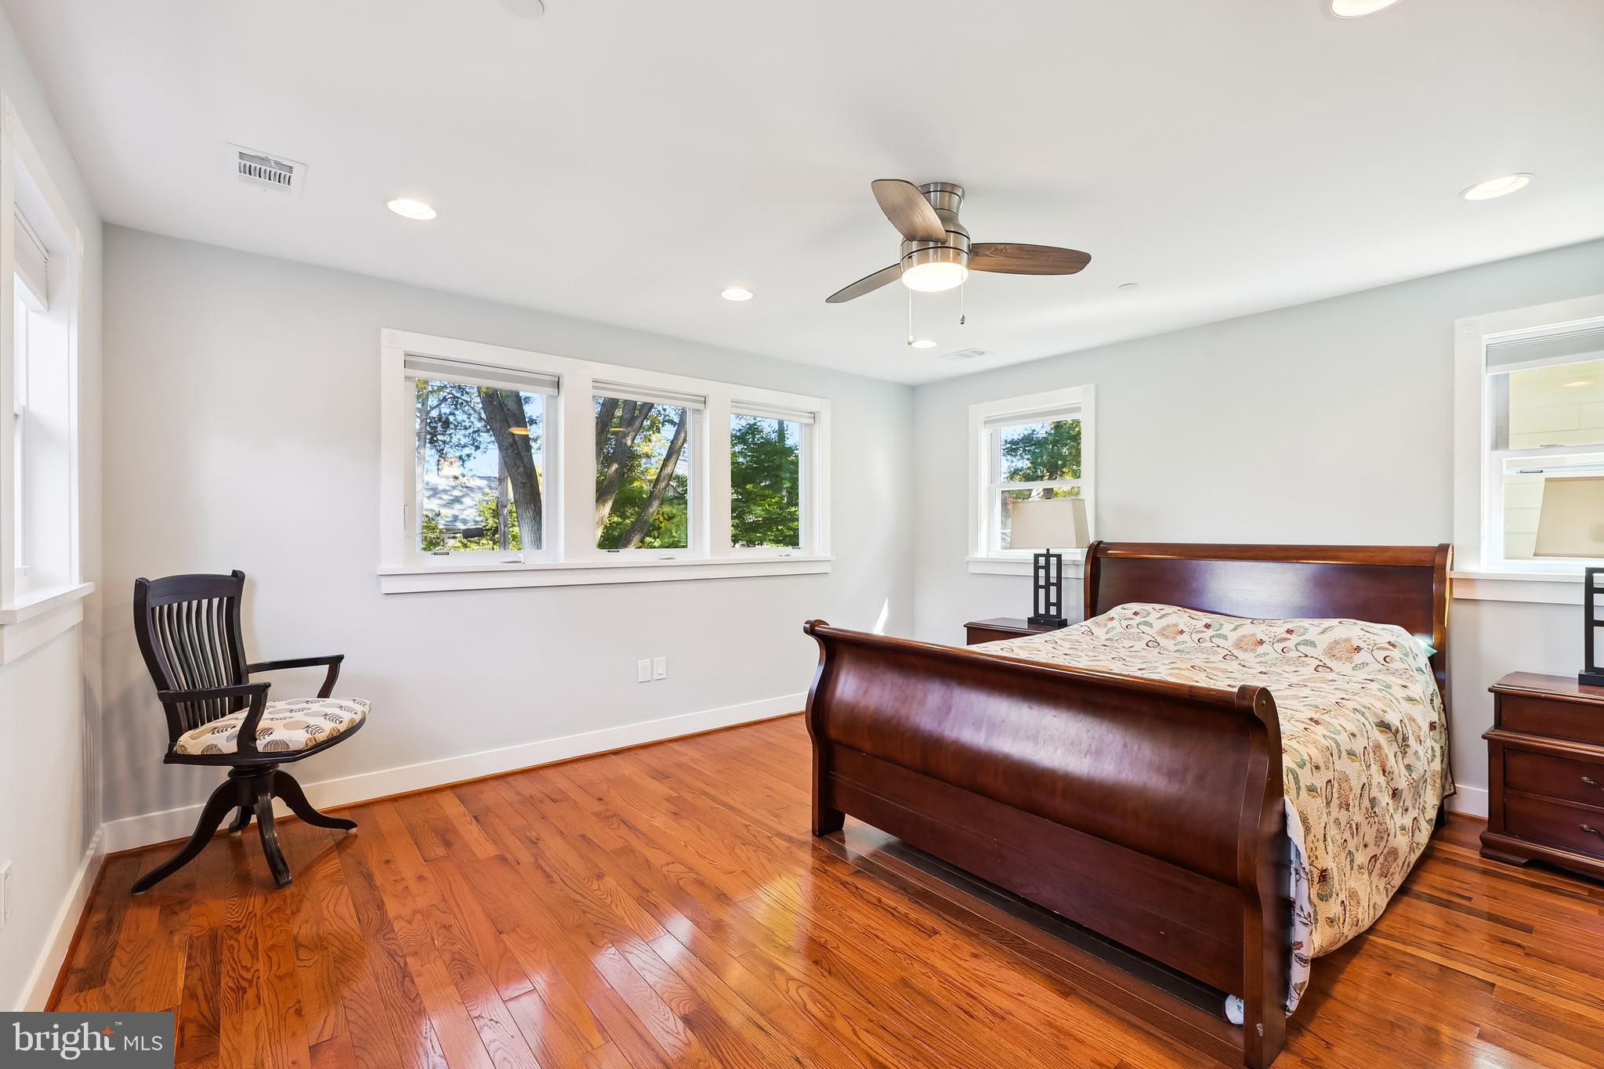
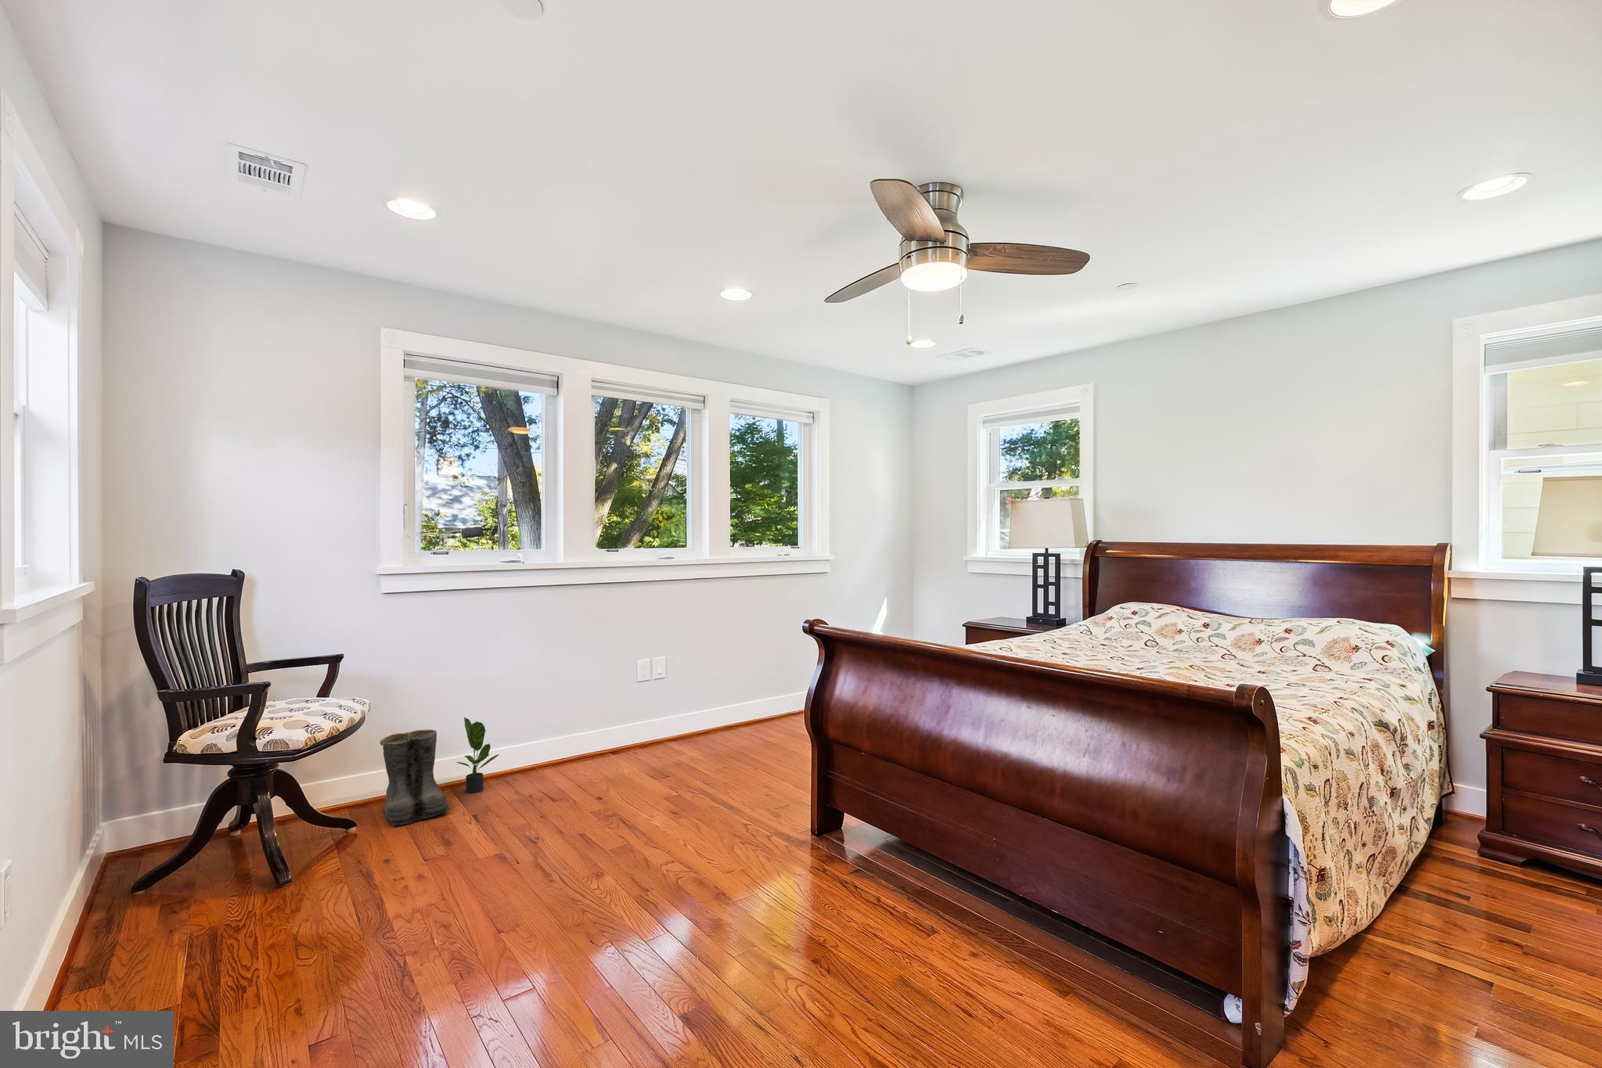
+ potted plant [455,716,501,794]
+ boots [379,728,452,827]
